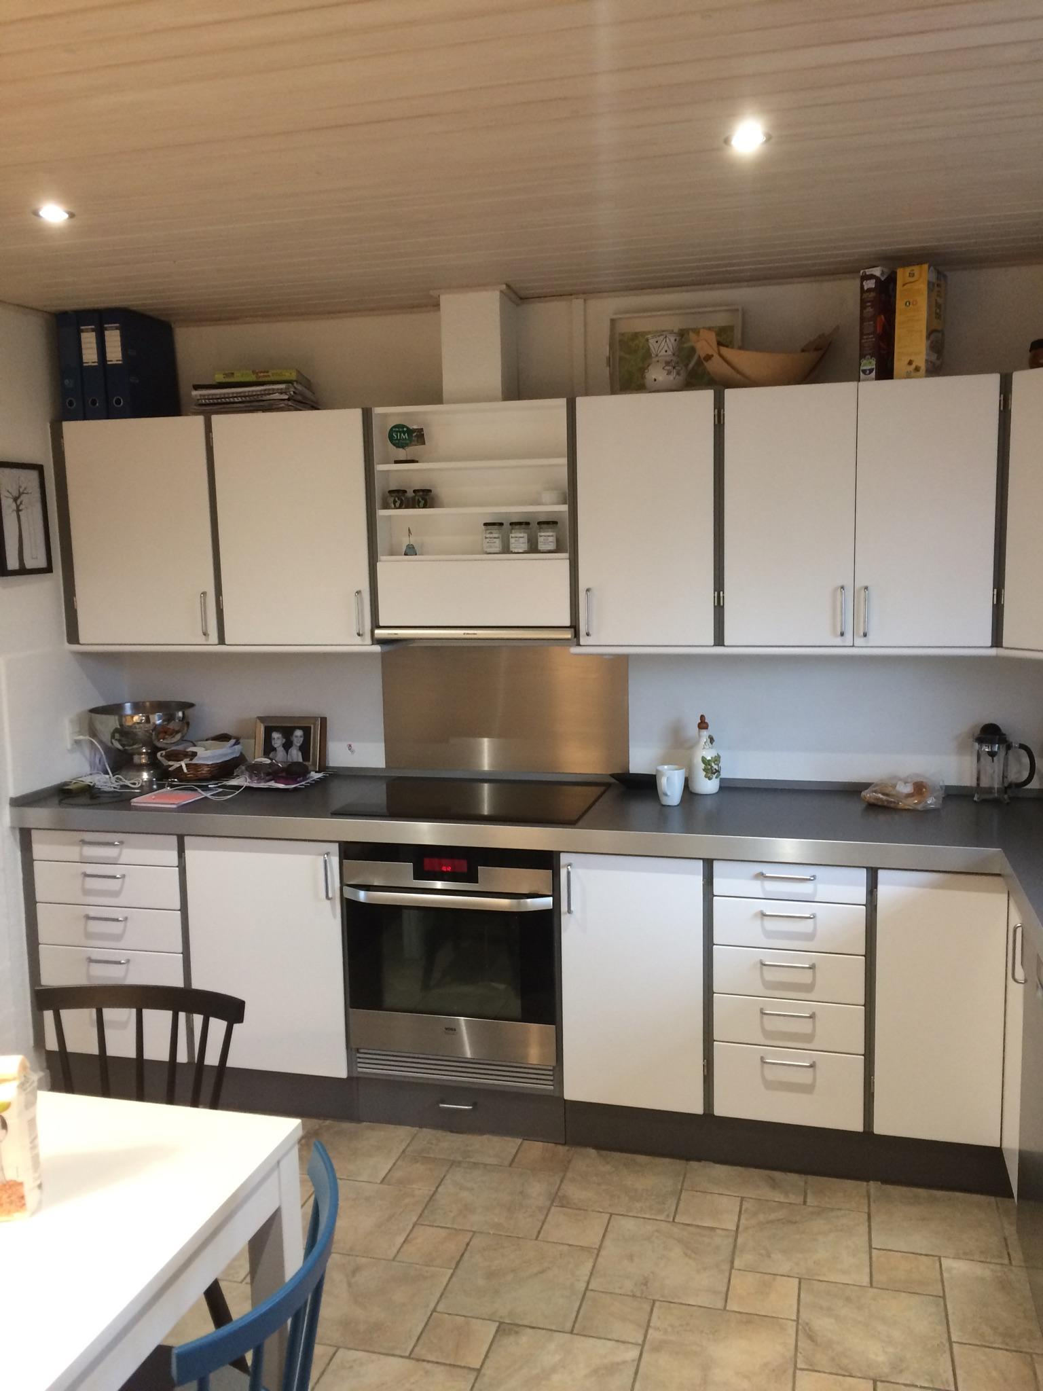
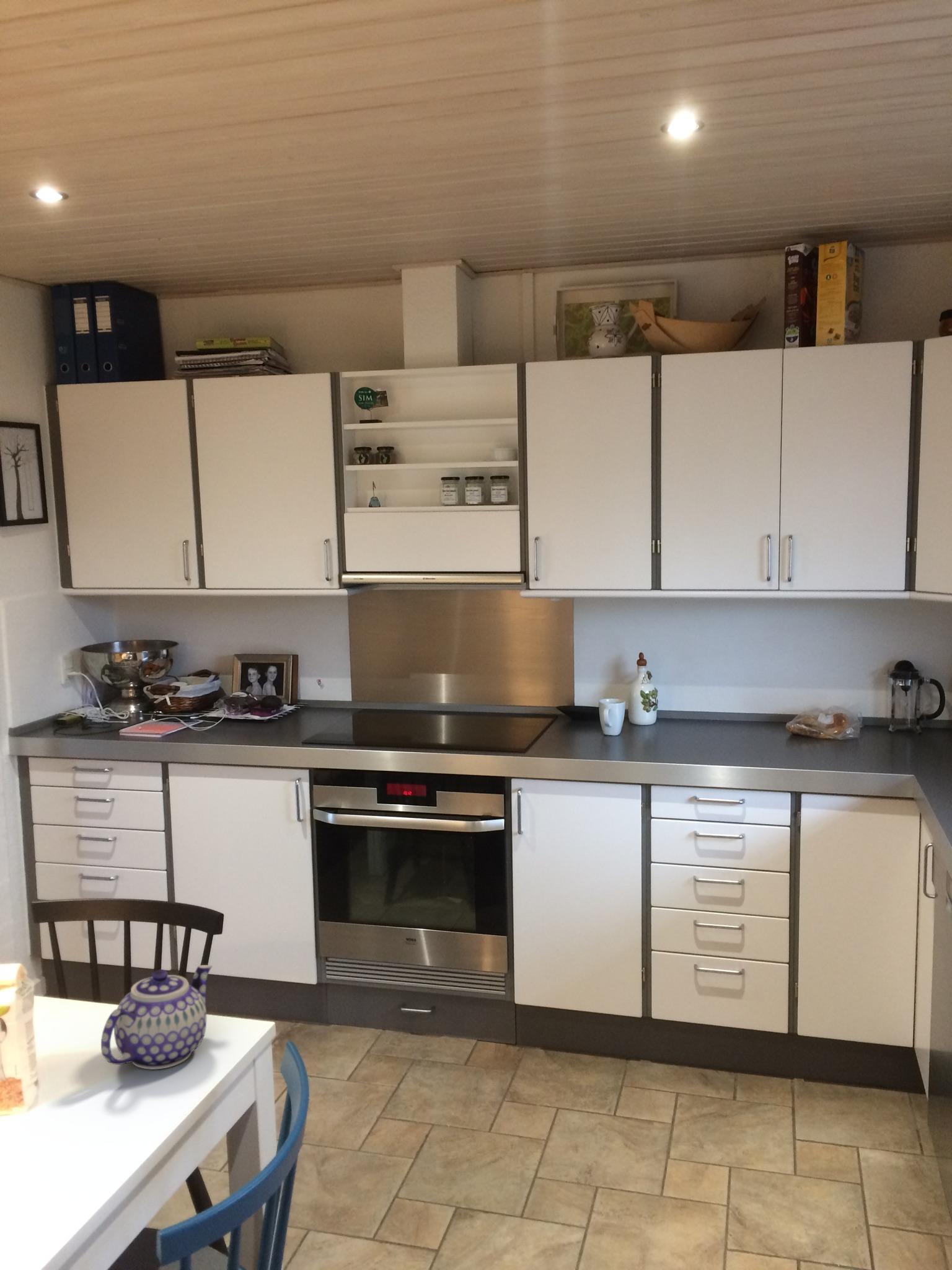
+ teapot [100,964,213,1070]
